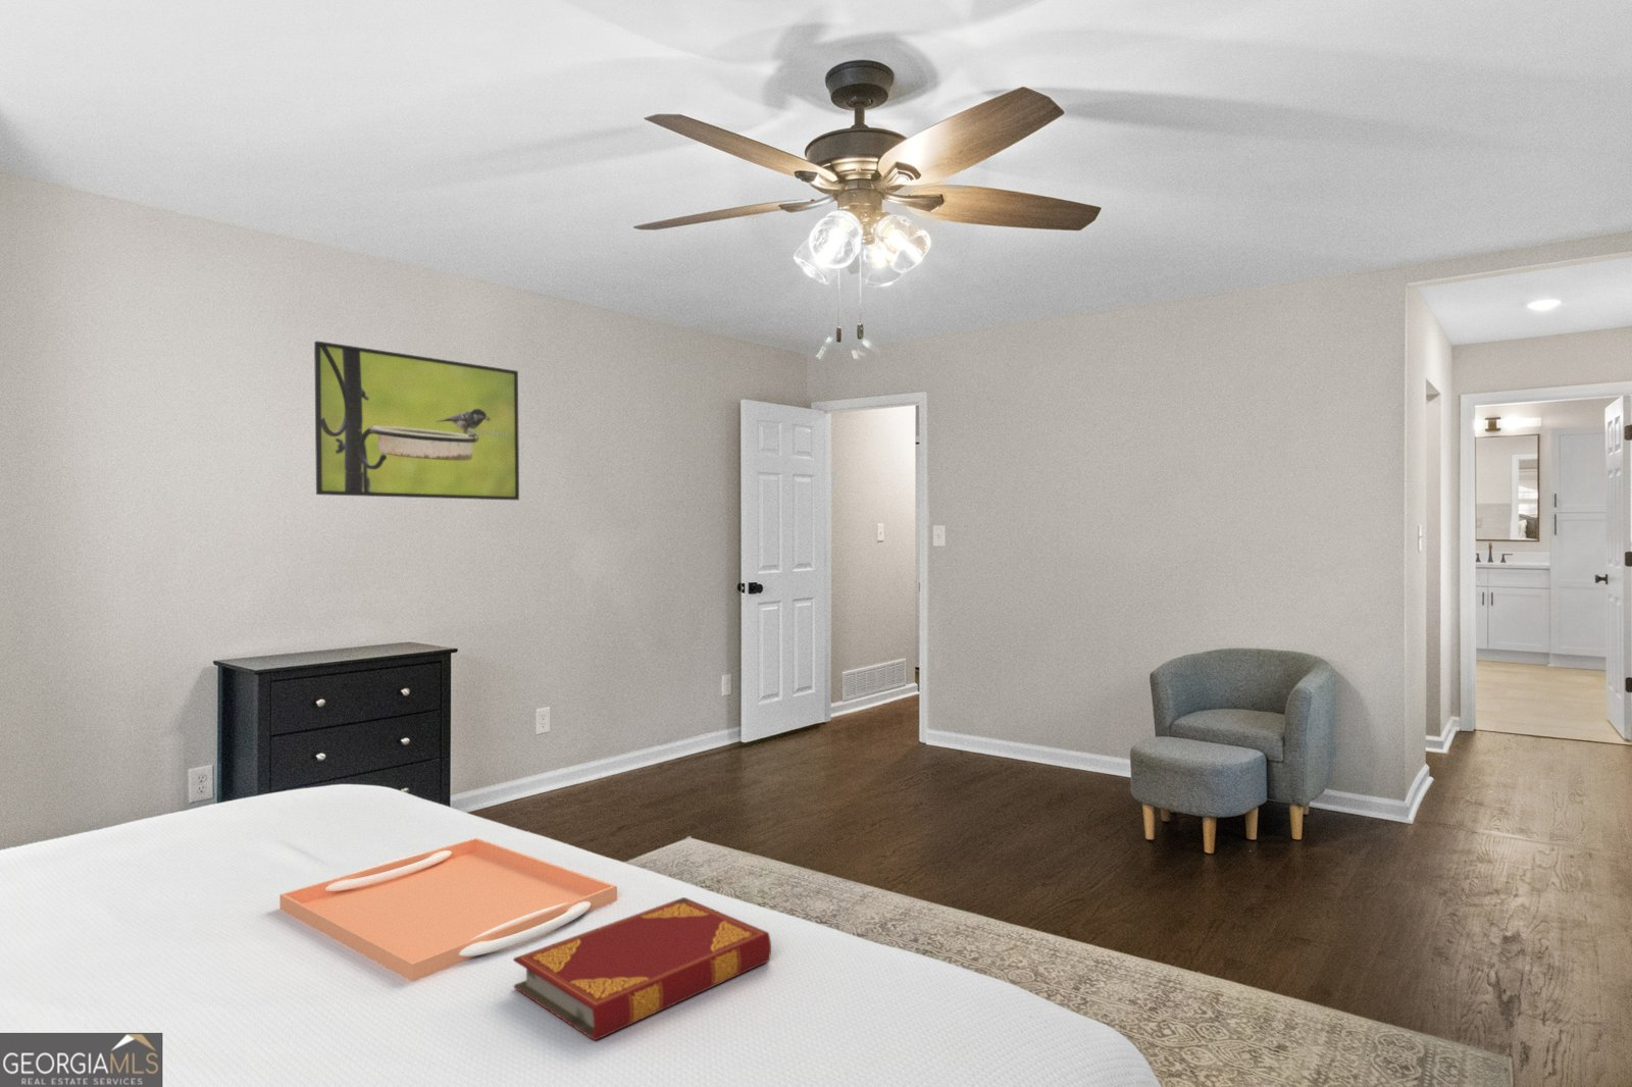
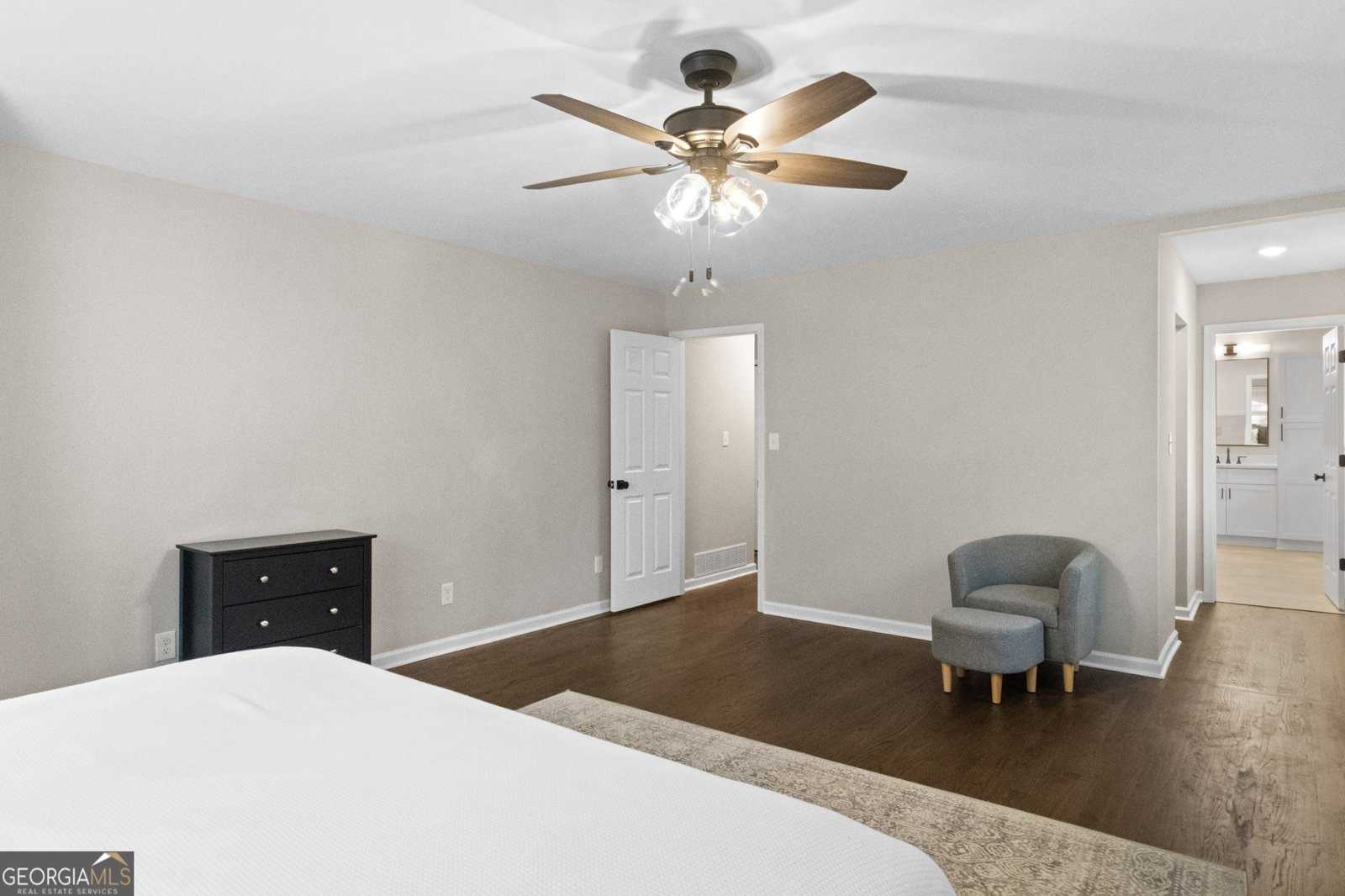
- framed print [313,341,521,501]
- serving tray [278,837,618,981]
- hardback book [512,897,772,1041]
